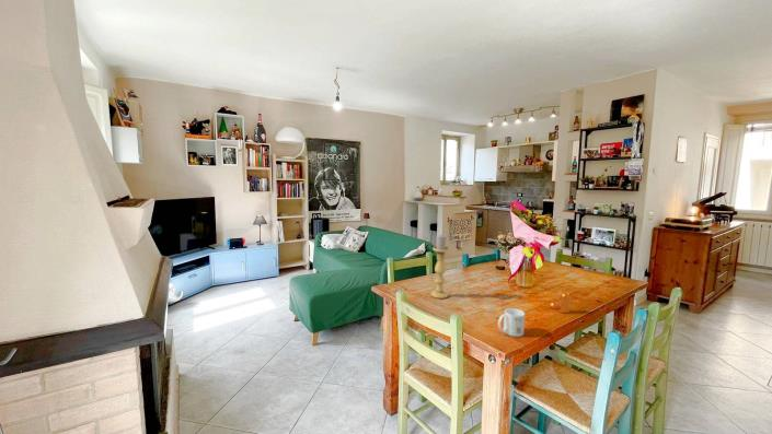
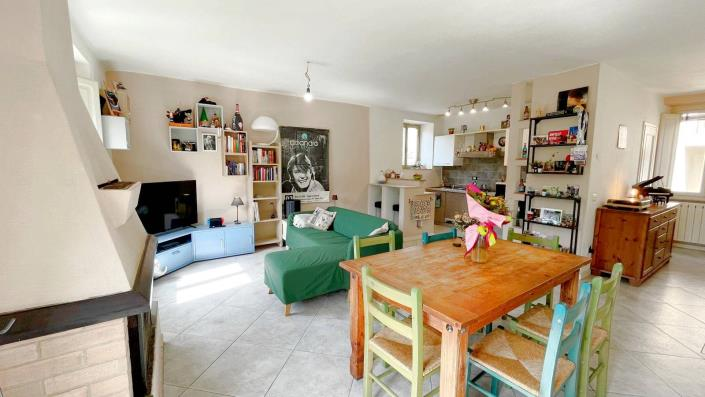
- pepper shaker [549,291,572,314]
- mug [497,307,526,338]
- candle holder [430,234,450,300]
